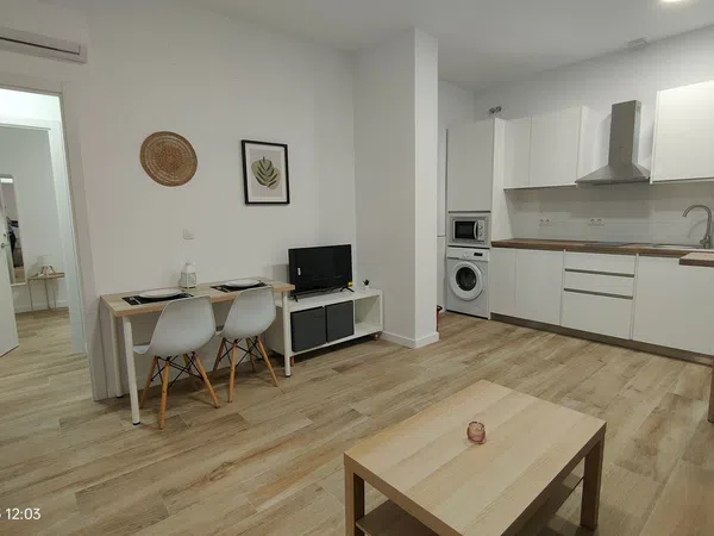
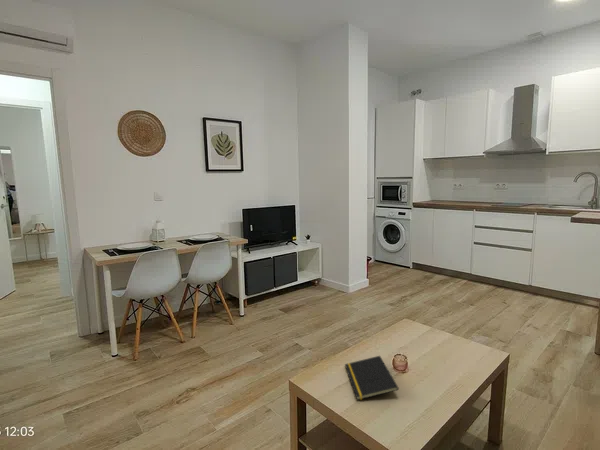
+ notepad [344,355,400,401]
